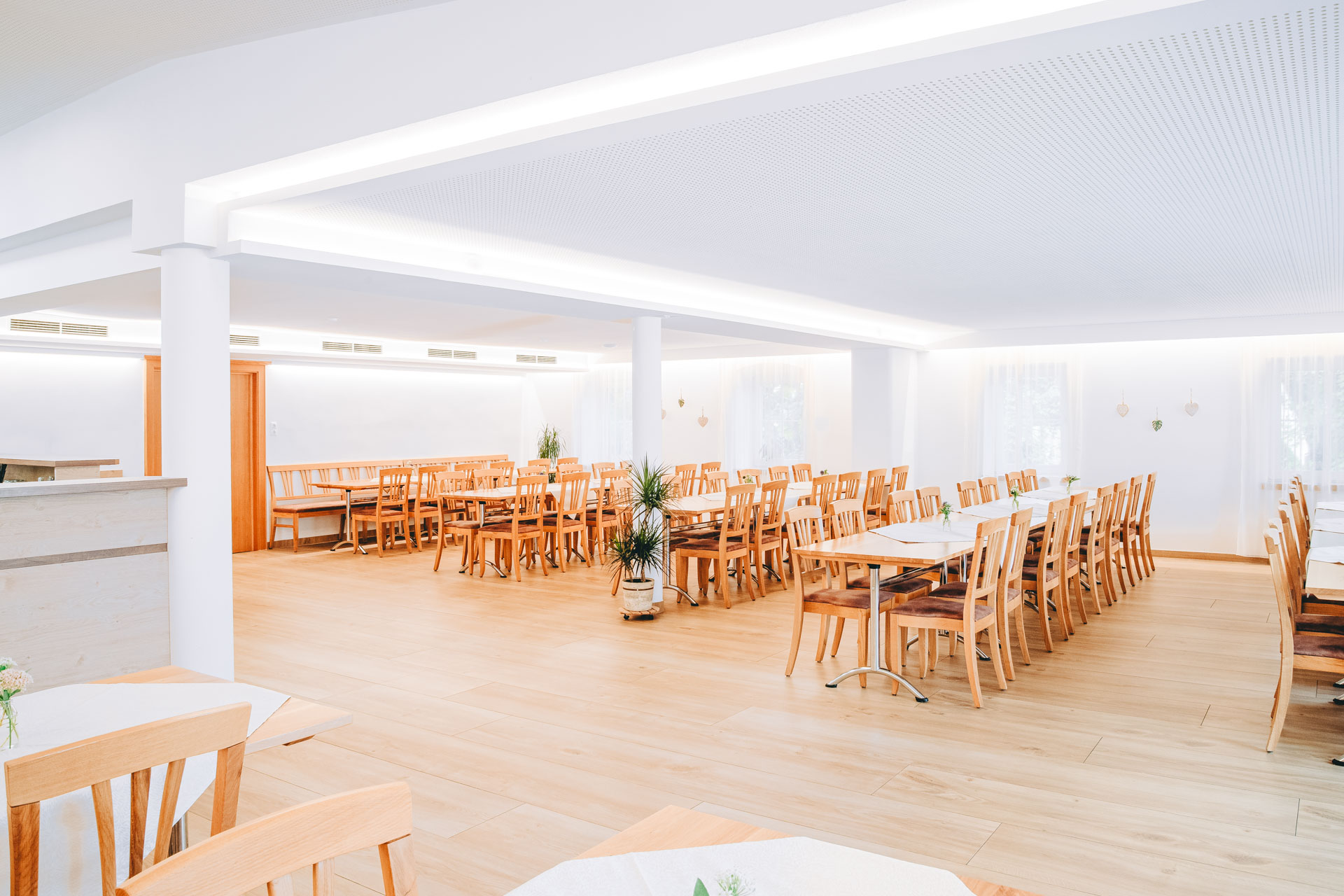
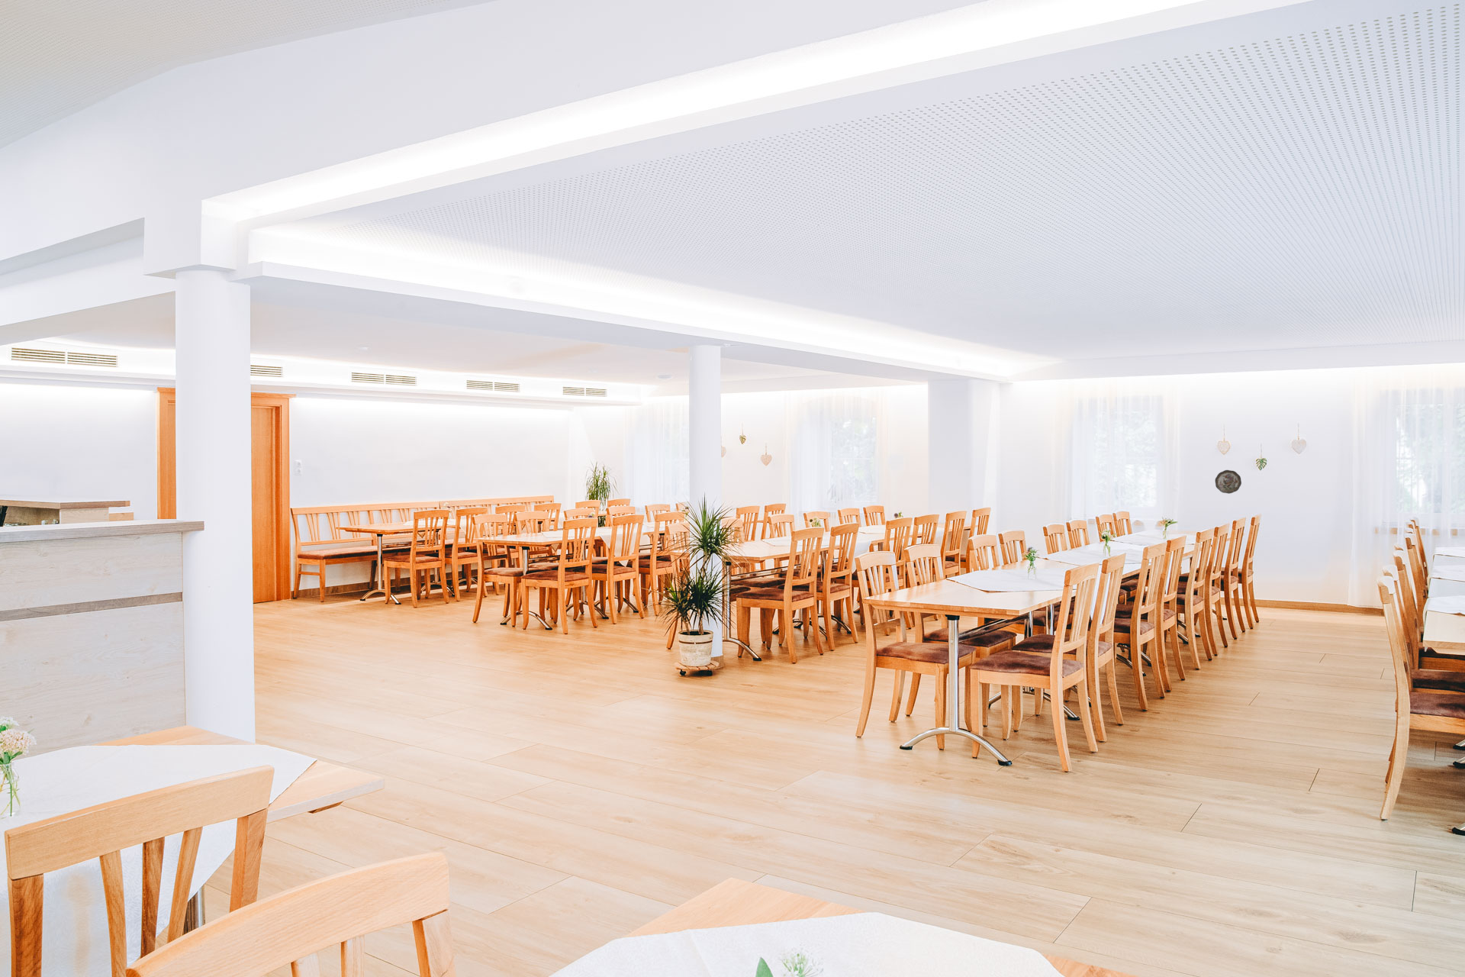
+ decorative plate [1214,469,1243,495]
